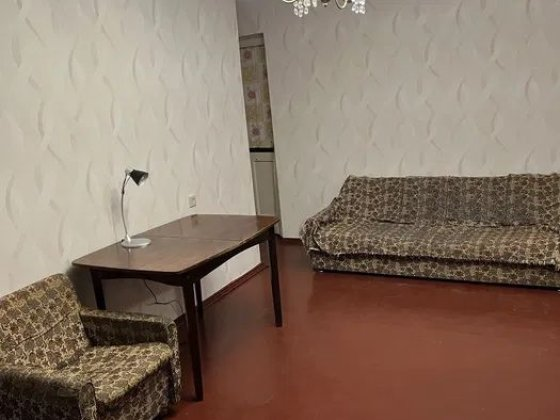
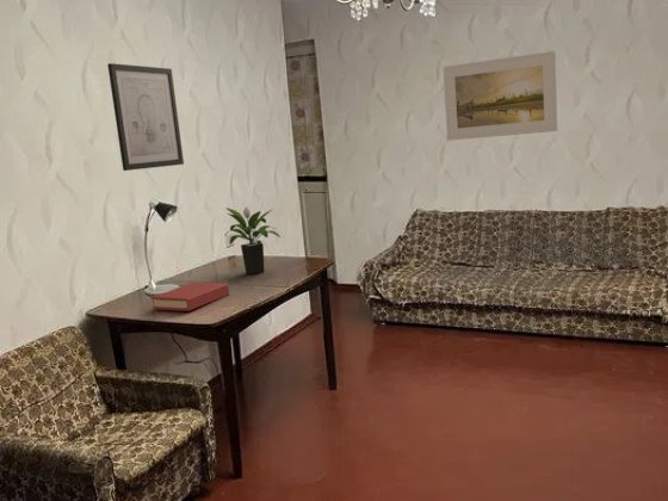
+ wall art [106,62,185,172]
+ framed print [441,50,558,142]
+ hardback book [151,282,230,313]
+ potted plant [223,205,282,276]
